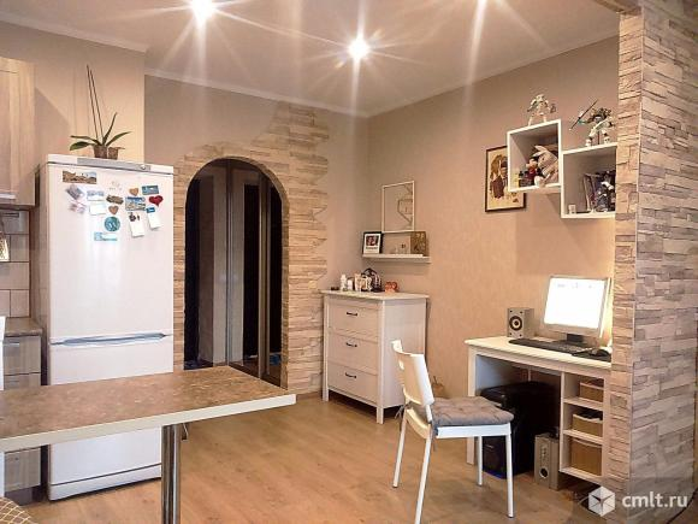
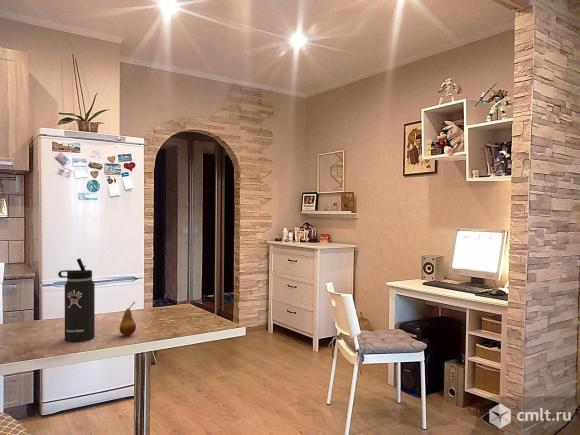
+ fruit [119,301,137,336]
+ thermos bottle [57,258,96,343]
